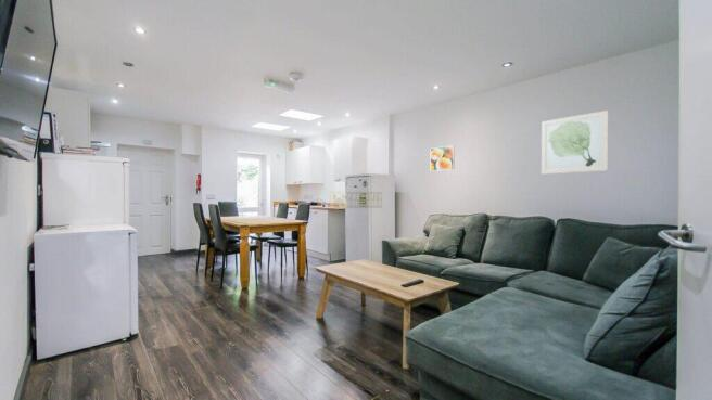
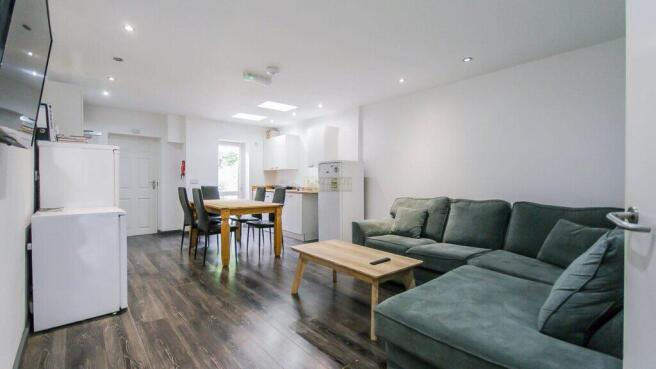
- wall art [541,109,609,175]
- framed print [430,144,456,172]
